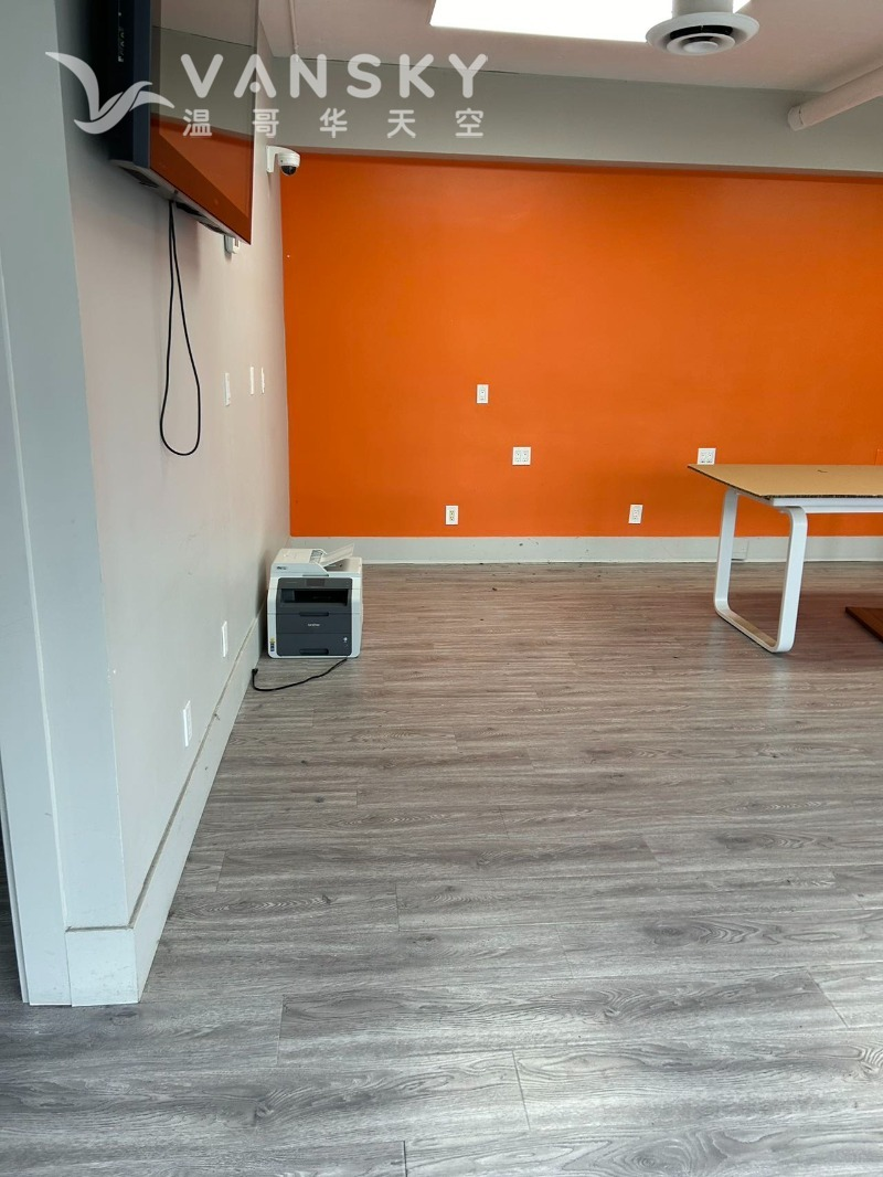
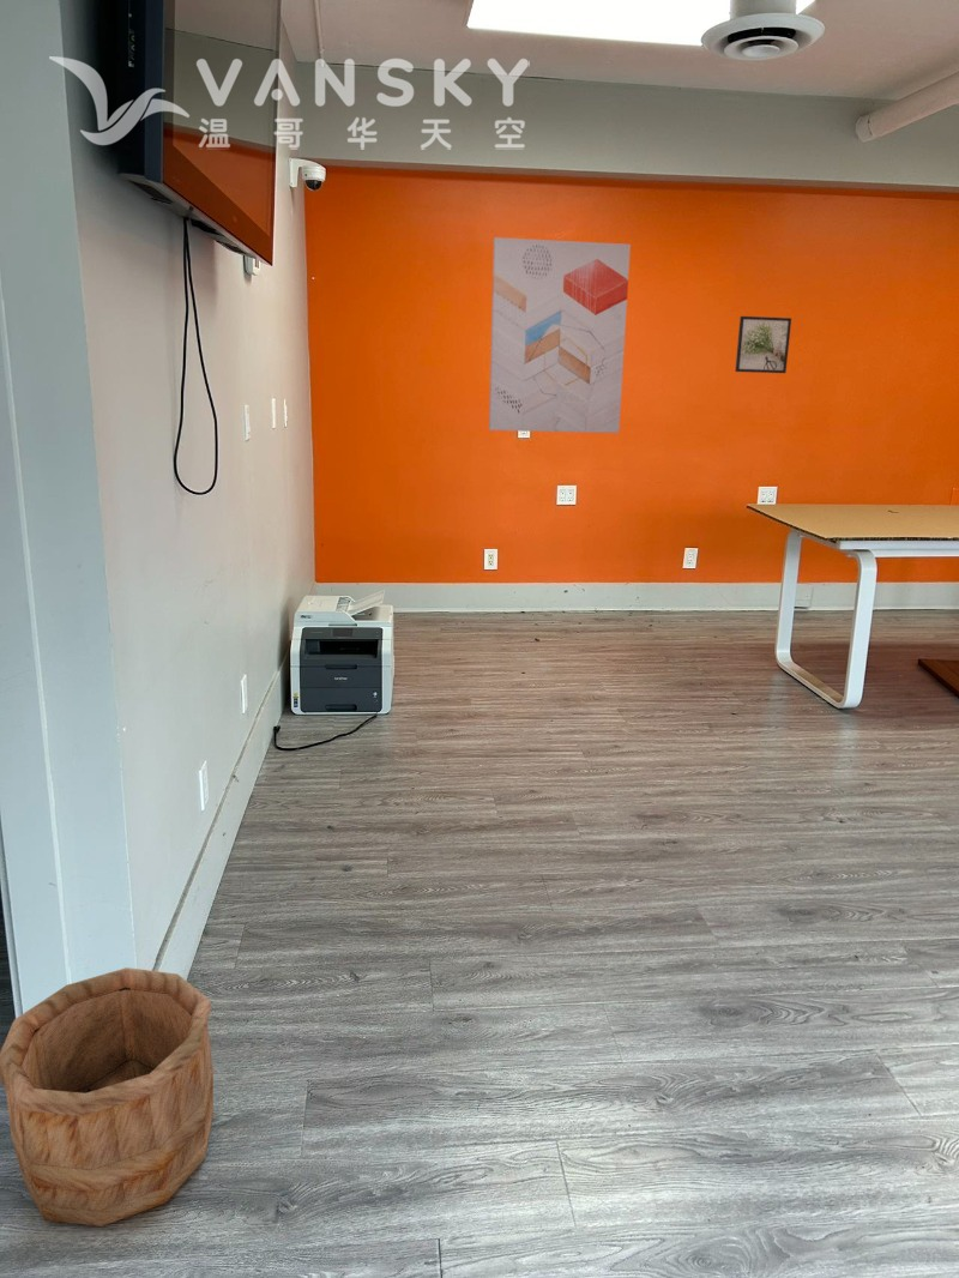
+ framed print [735,315,792,374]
+ wall art [488,236,632,434]
+ wooden bucket [0,966,215,1228]
